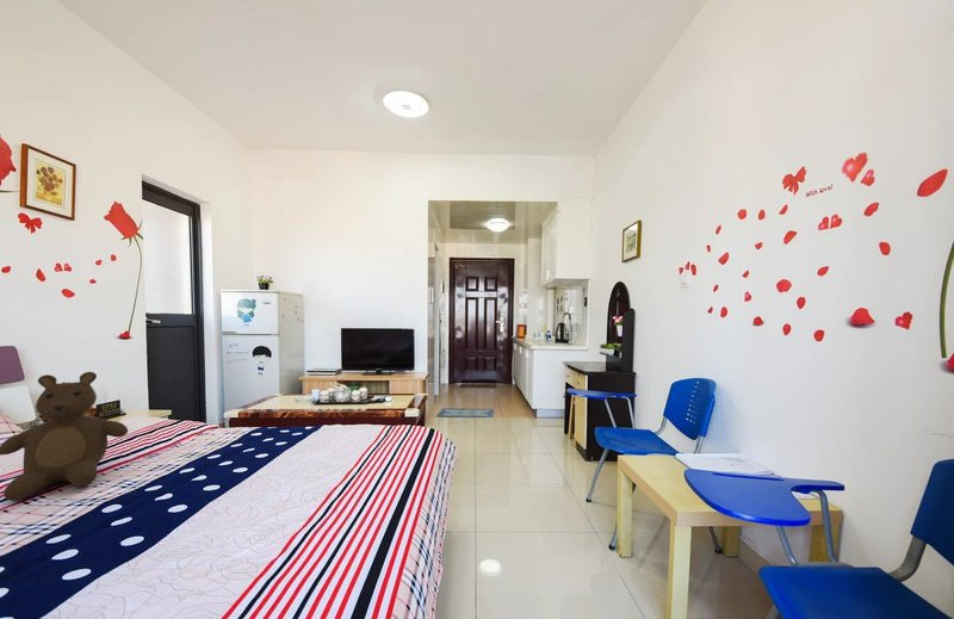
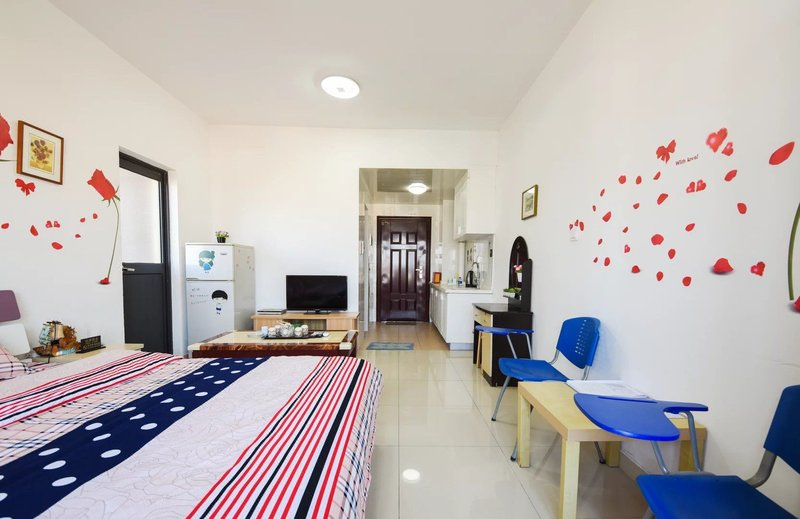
- teddy bear [0,371,129,502]
